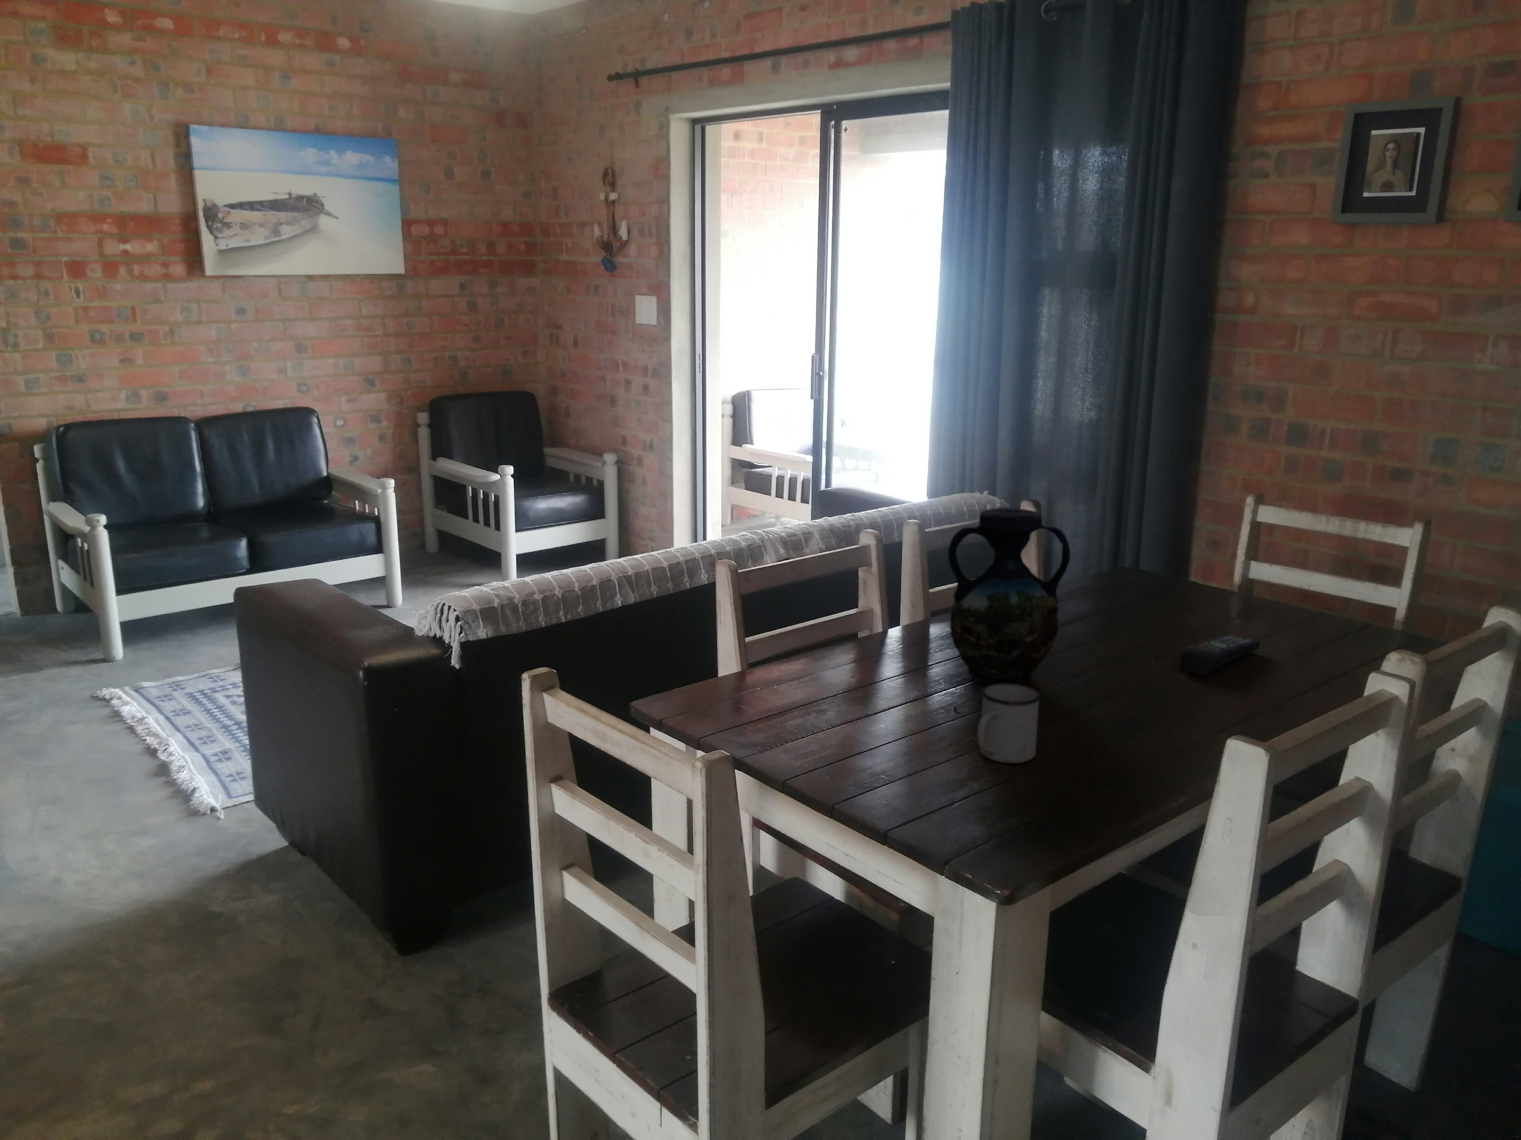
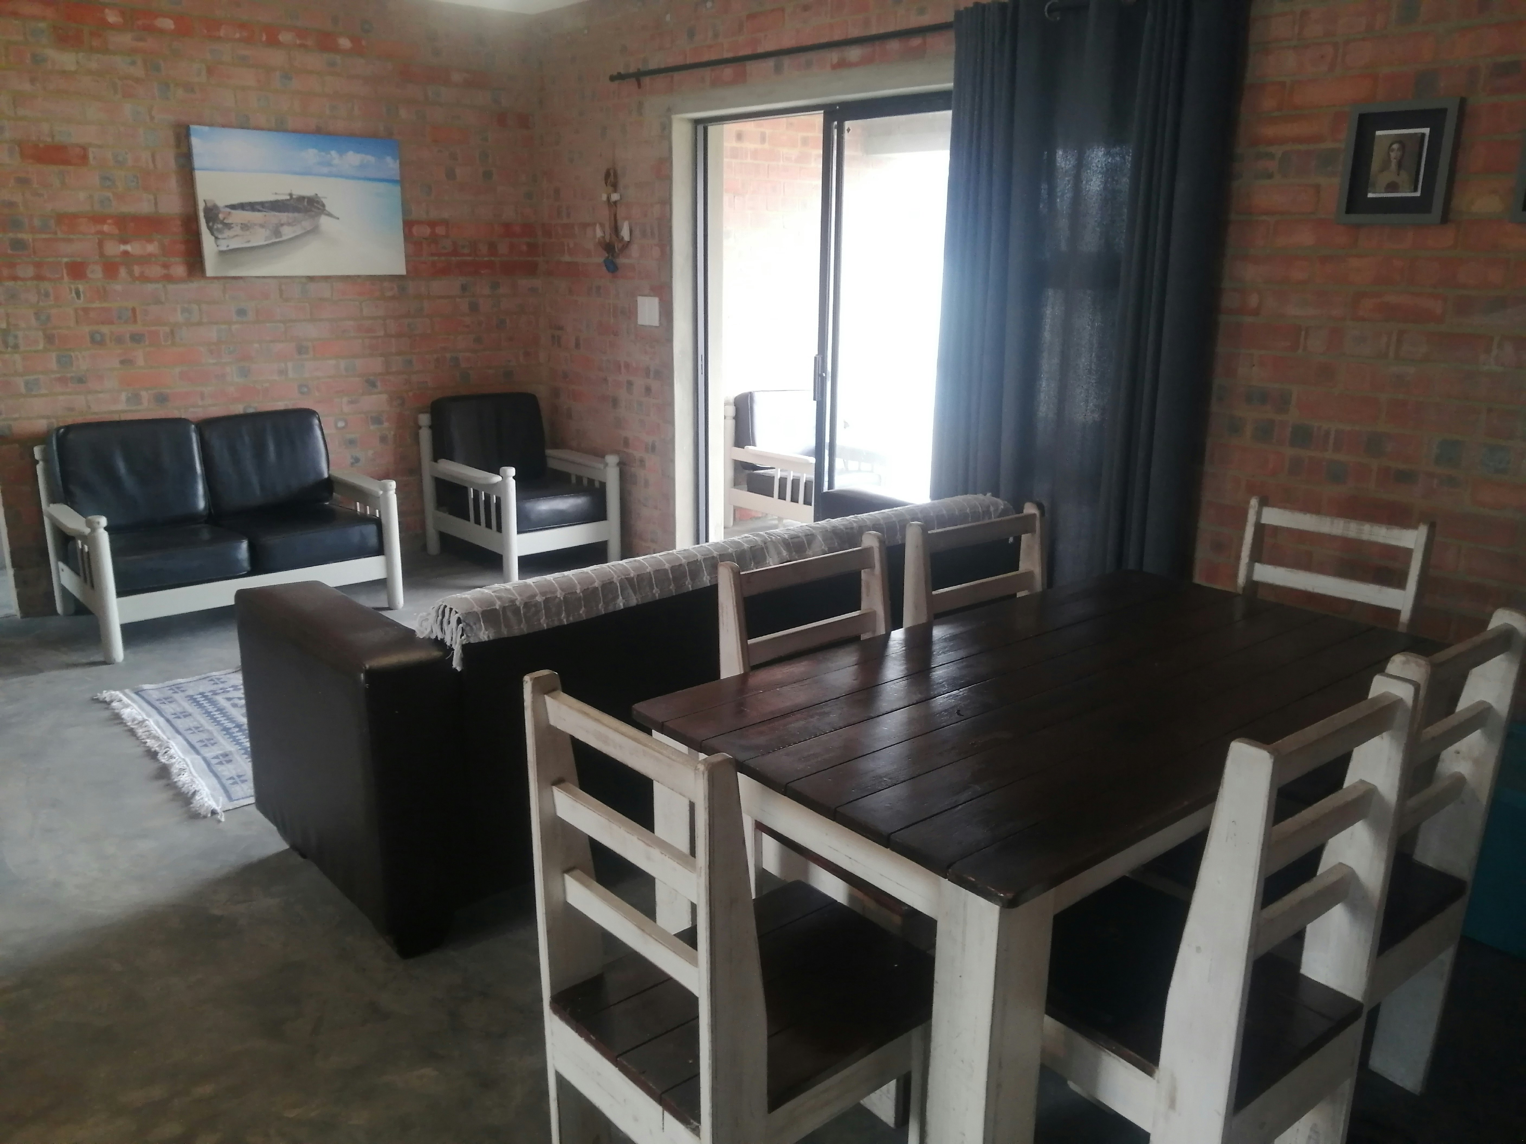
- vase [947,508,1071,684]
- remote control [1180,635,1261,675]
- mug [977,683,1041,764]
